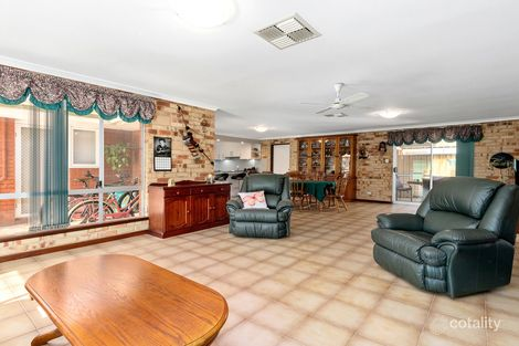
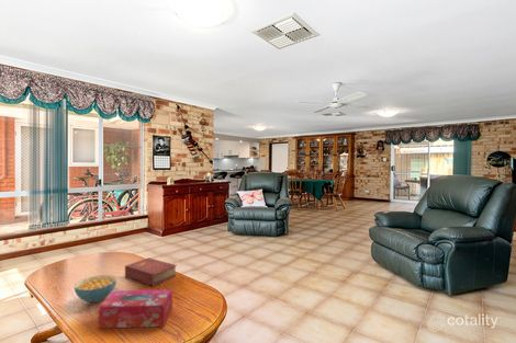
+ book [124,256,178,287]
+ cereal bowl [74,274,117,304]
+ tissue box [98,289,173,329]
